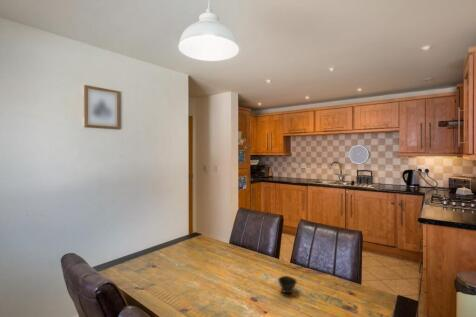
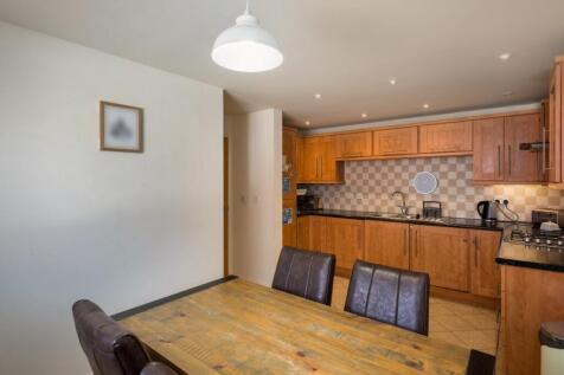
- cup [277,275,298,294]
